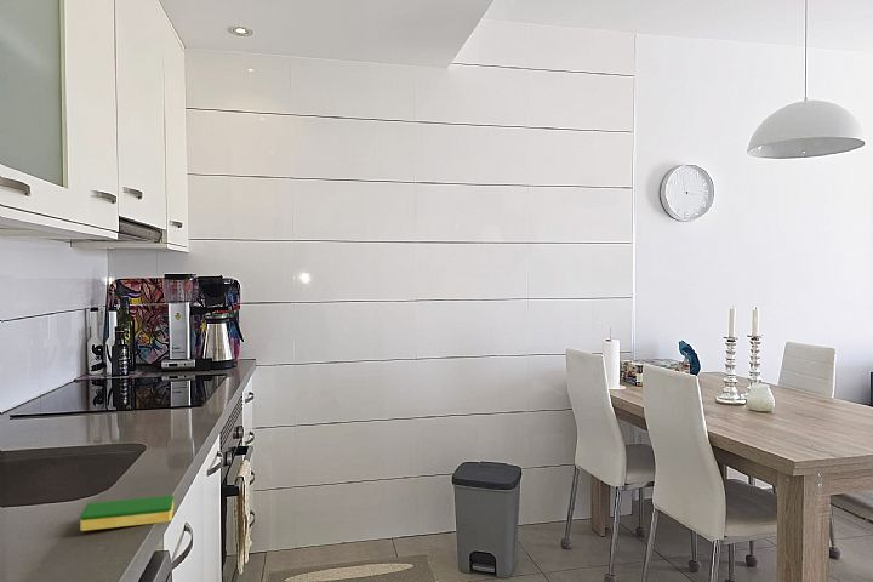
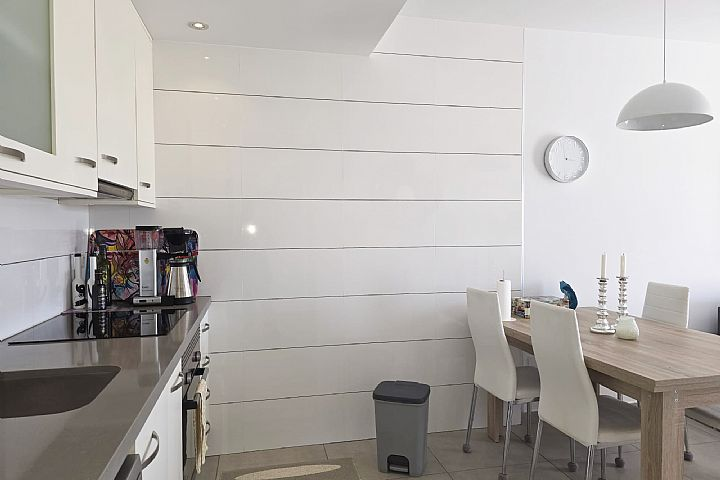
- dish sponge [79,495,175,532]
